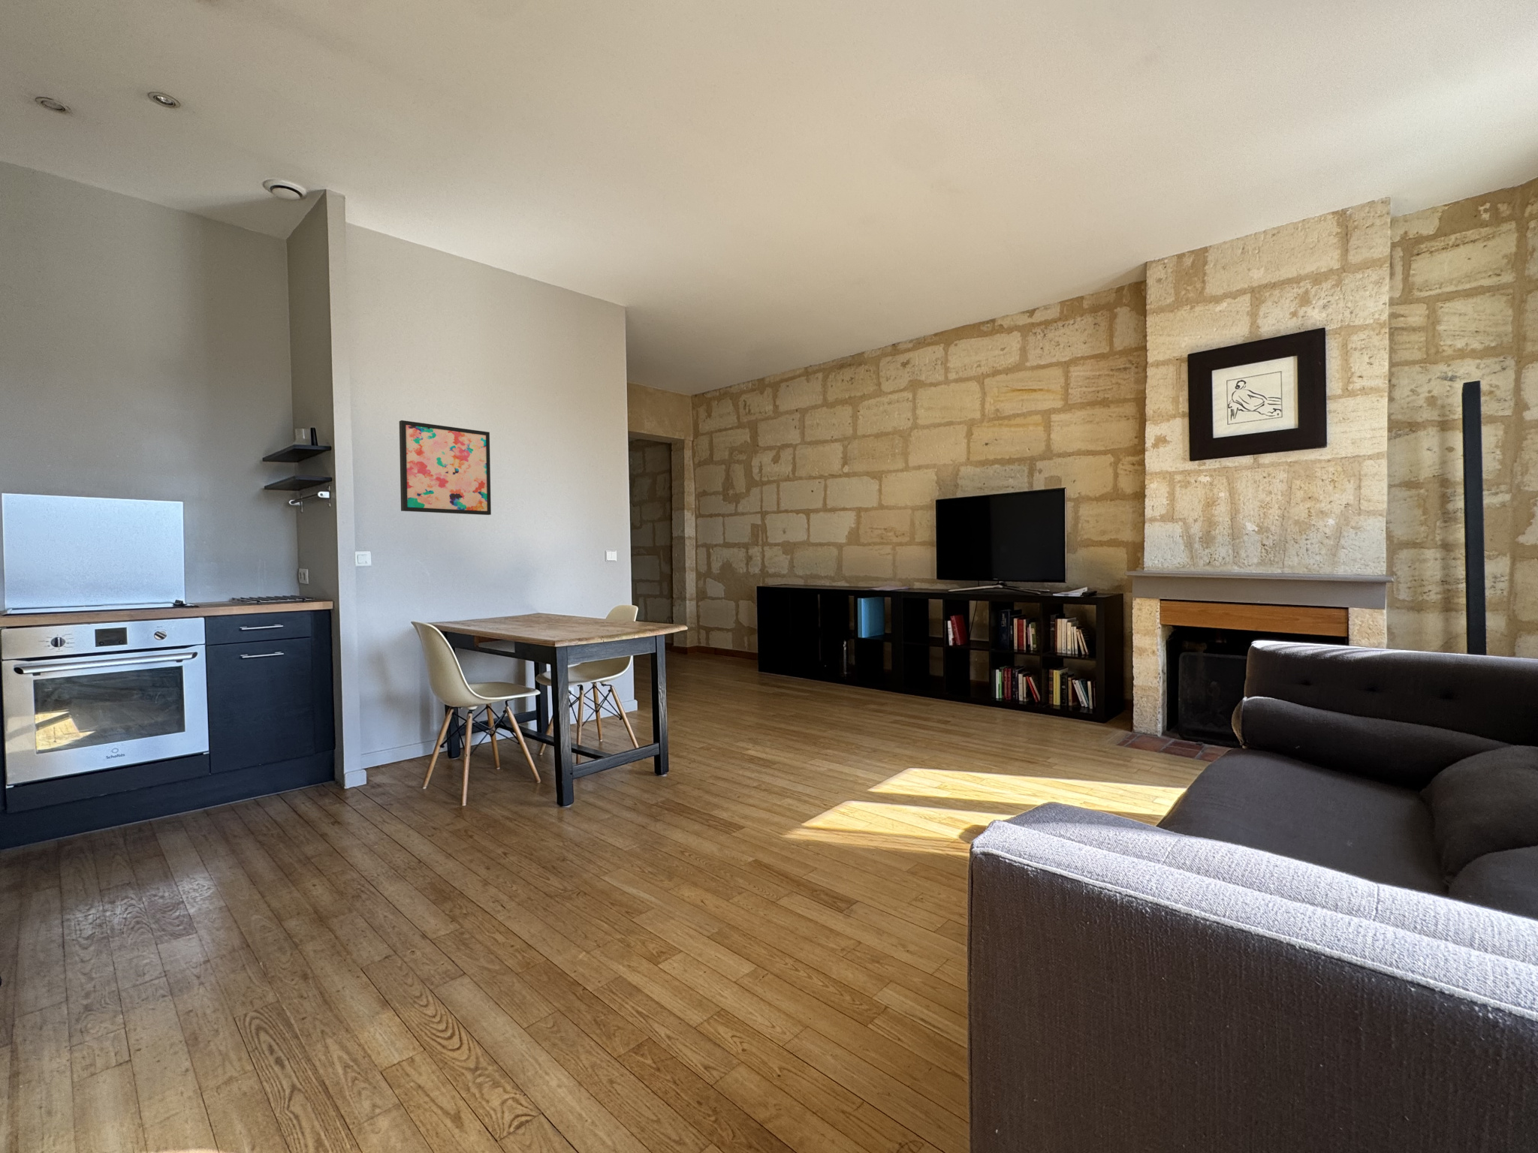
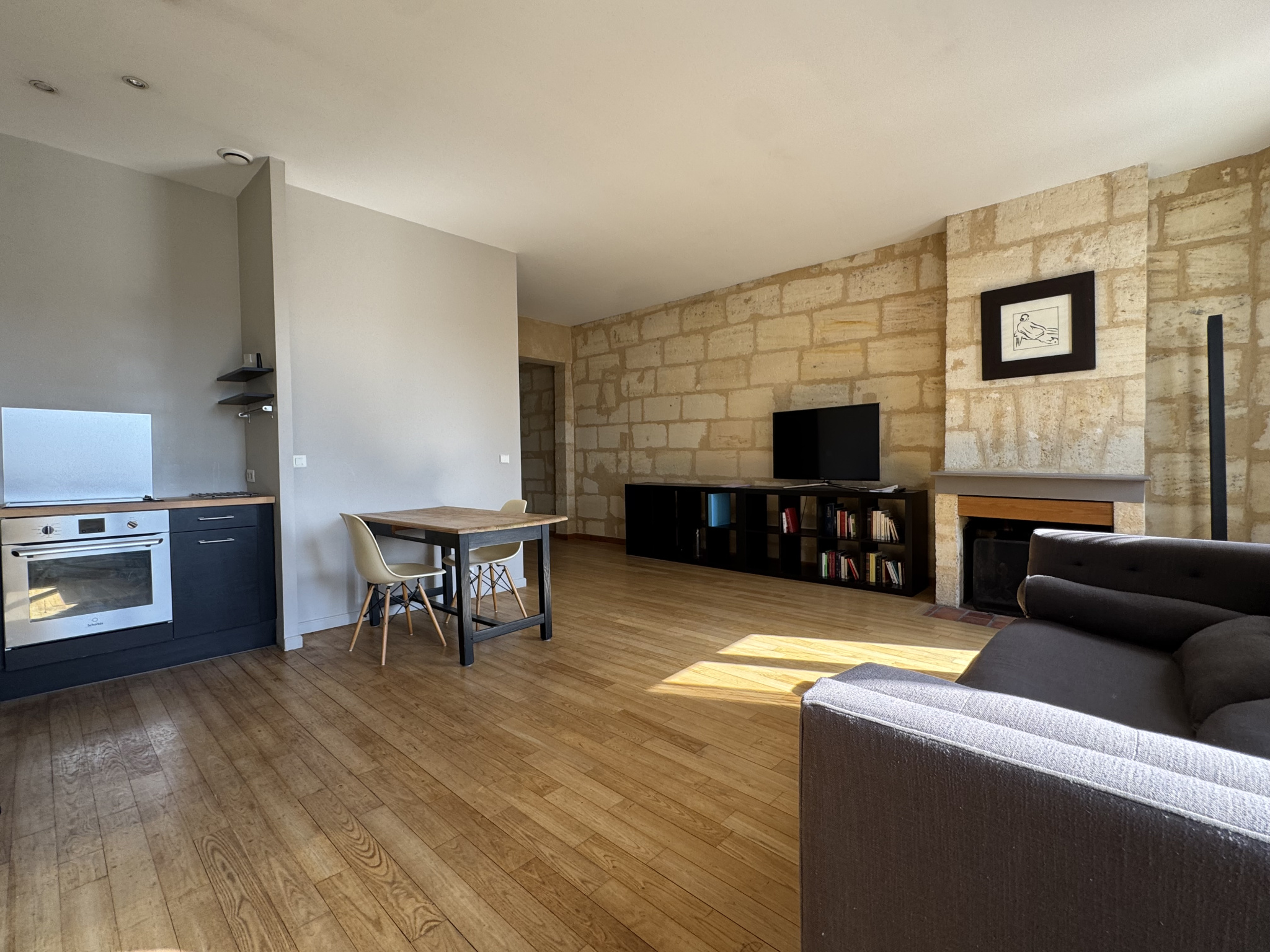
- wall art [398,419,492,516]
